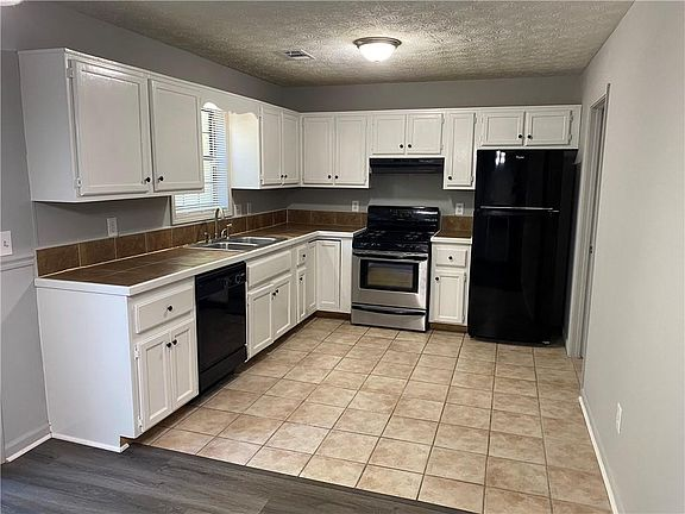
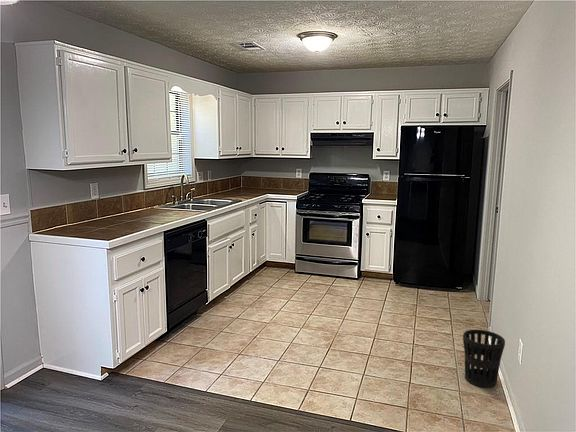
+ wastebasket [462,329,506,389]
